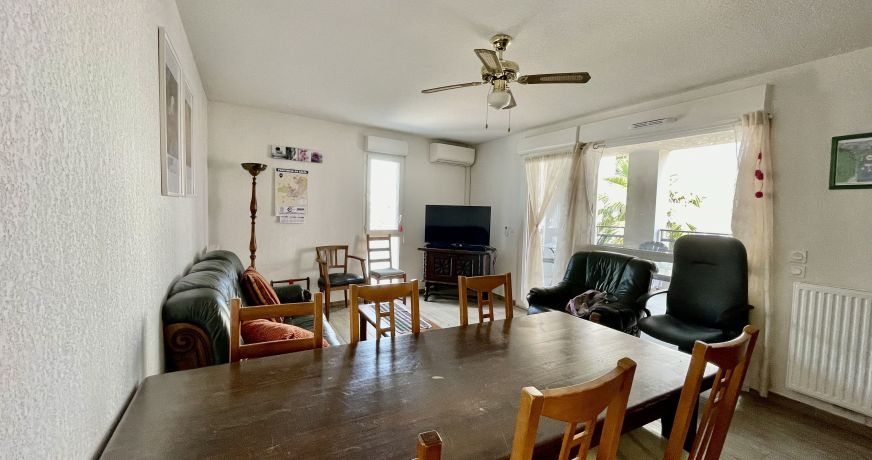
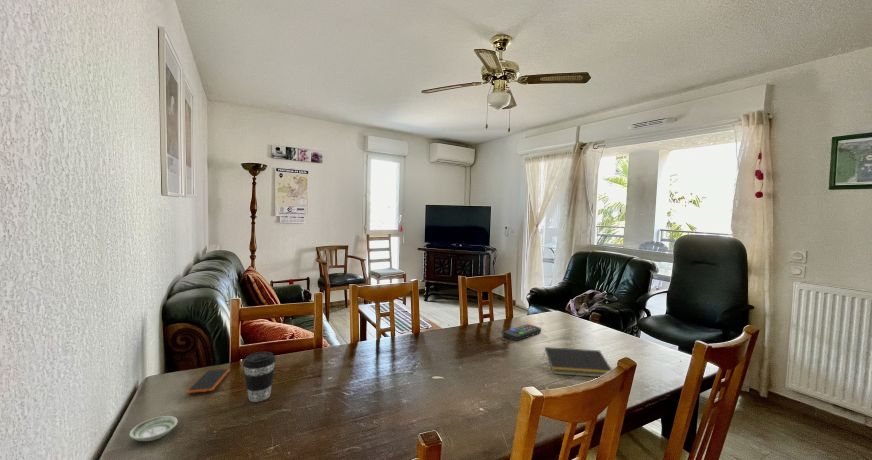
+ smartphone [185,368,231,394]
+ coffee cup [242,351,277,403]
+ remote control [502,323,542,342]
+ saucer [128,415,179,442]
+ notepad [542,346,613,378]
